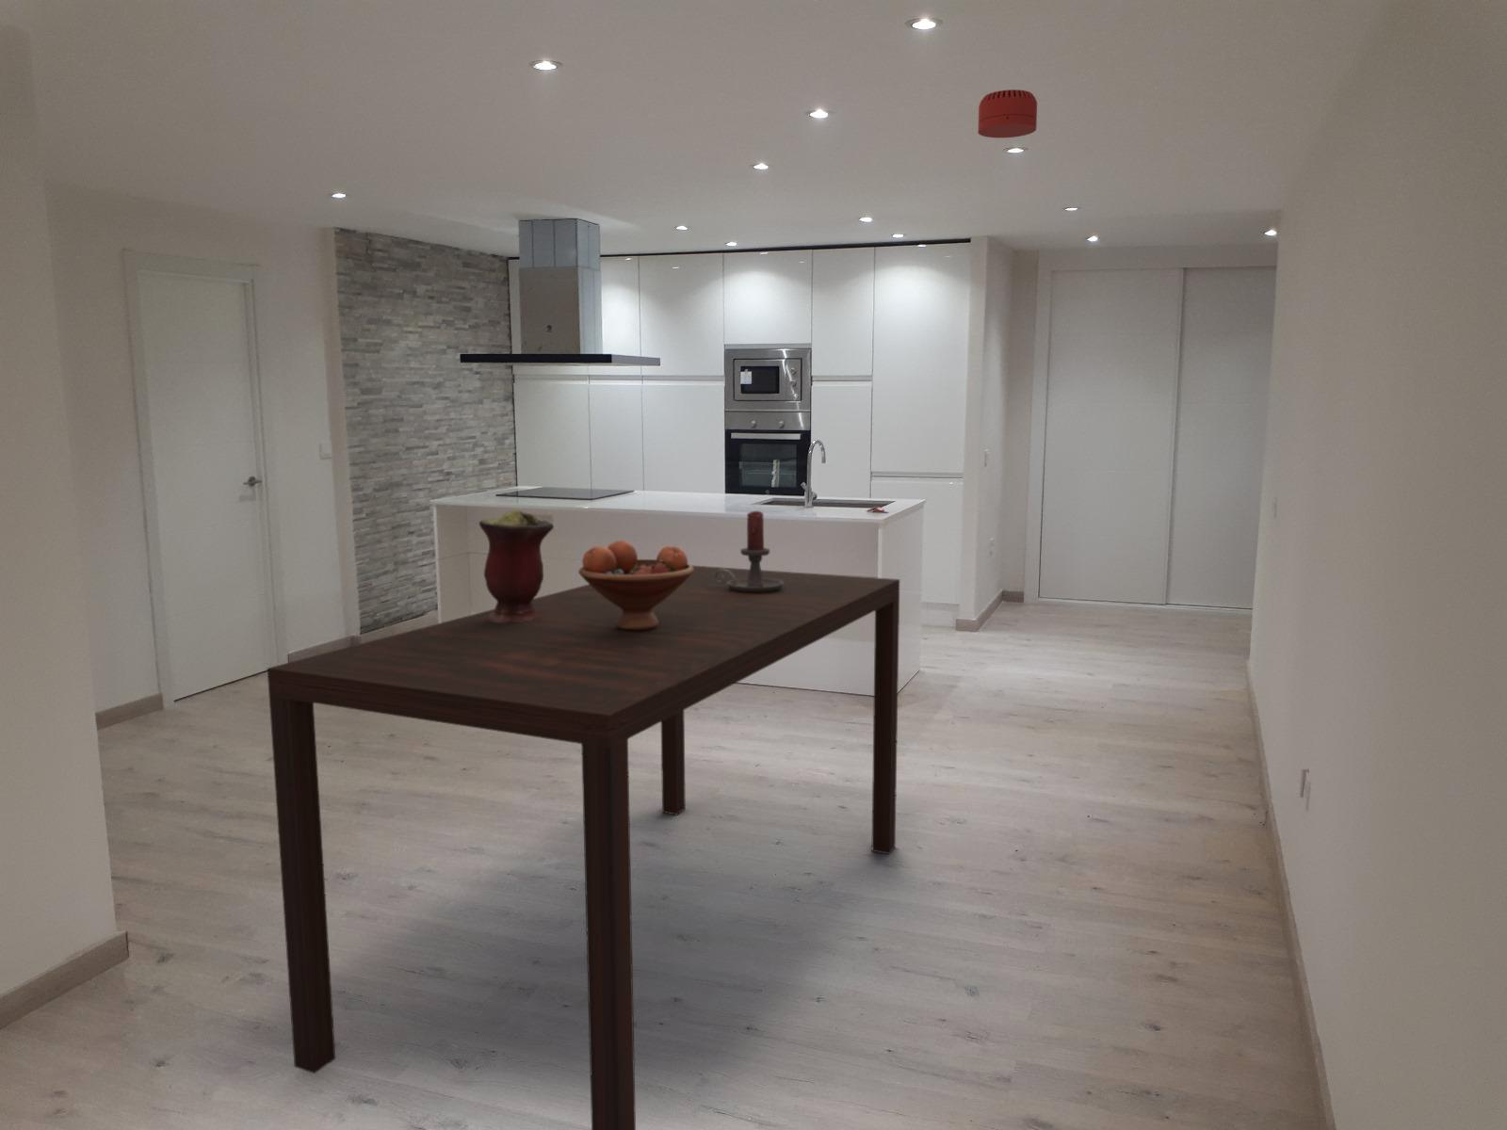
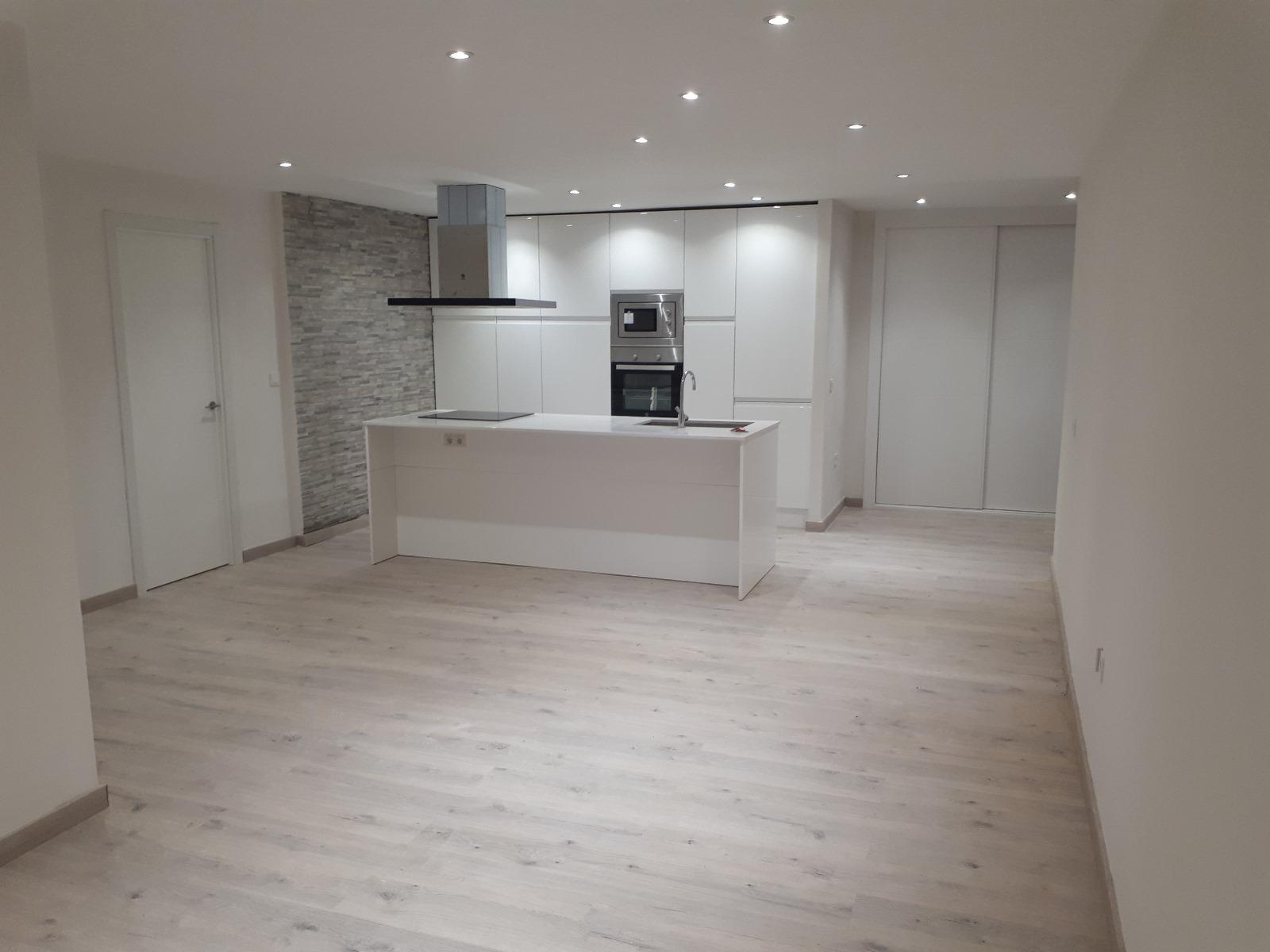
- vase [477,509,555,623]
- candle holder [714,510,783,593]
- smoke detector [977,89,1038,139]
- fruit bowl [578,540,693,631]
- dining table [267,564,901,1130]
